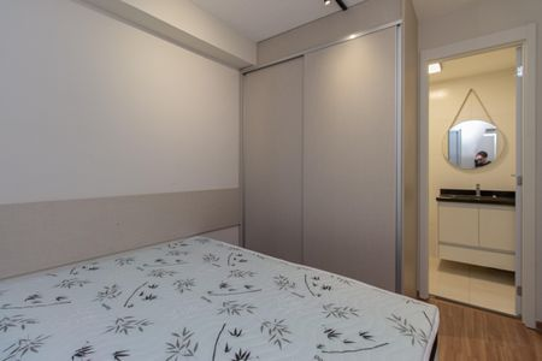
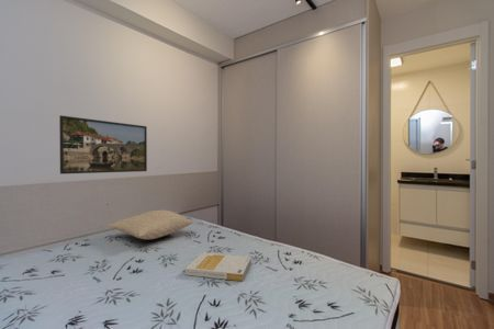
+ pillow [108,209,193,240]
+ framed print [58,114,148,175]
+ book [184,252,252,282]
